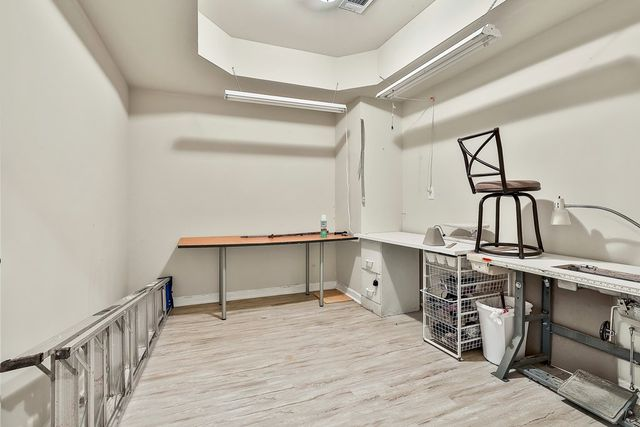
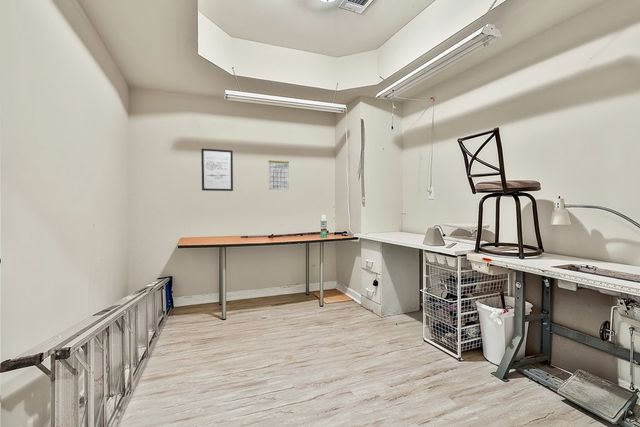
+ calendar [267,154,290,191]
+ wall art [200,148,234,192]
